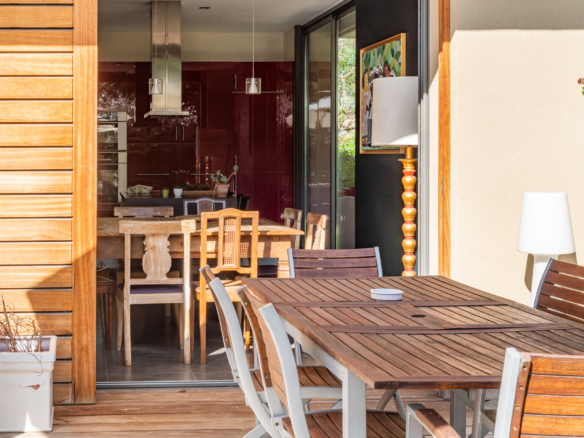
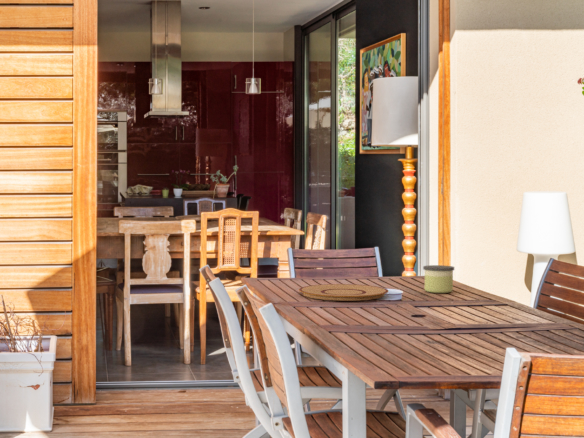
+ plate [298,283,389,302]
+ candle [422,264,455,294]
